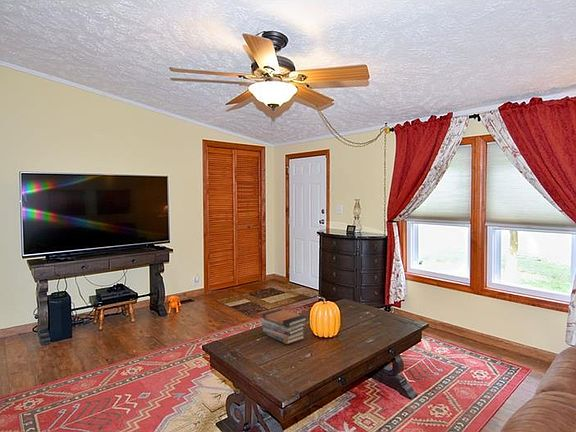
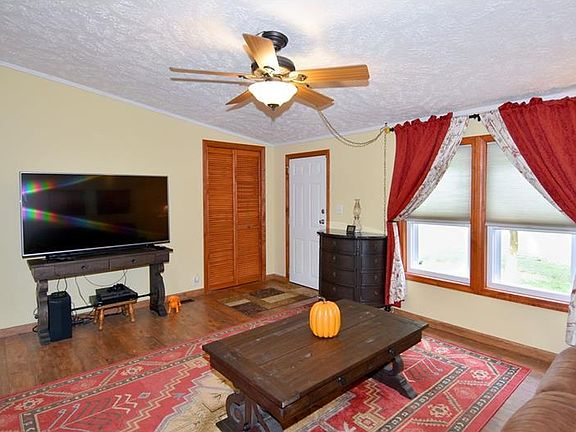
- book stack [260,308,308,345]
